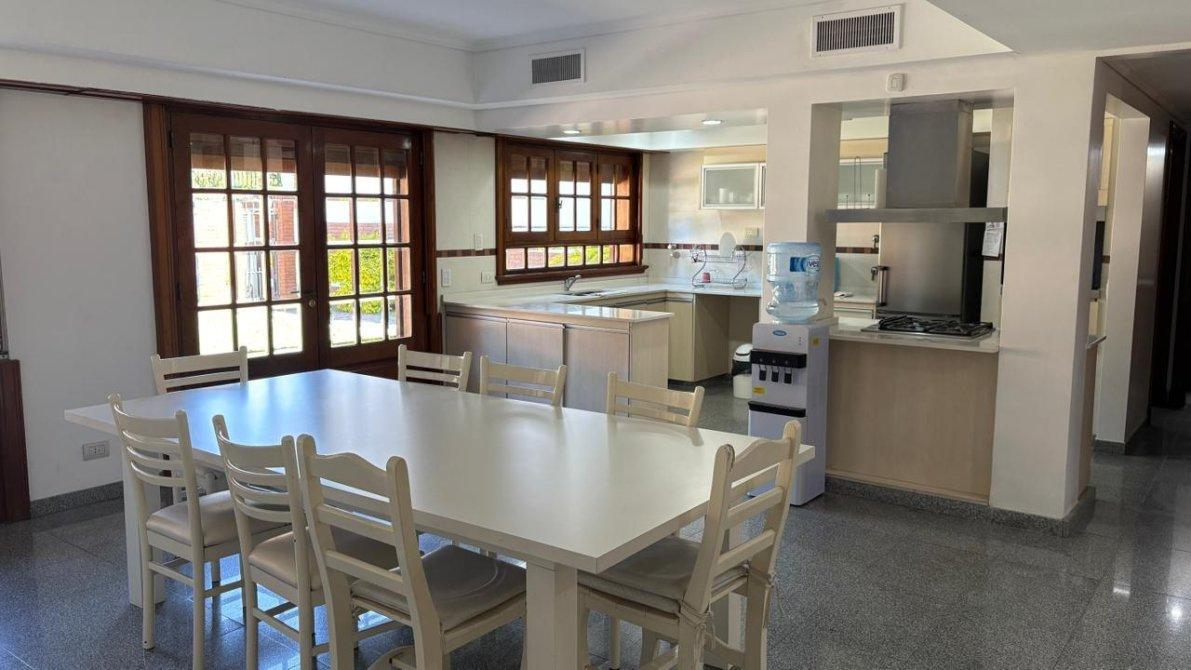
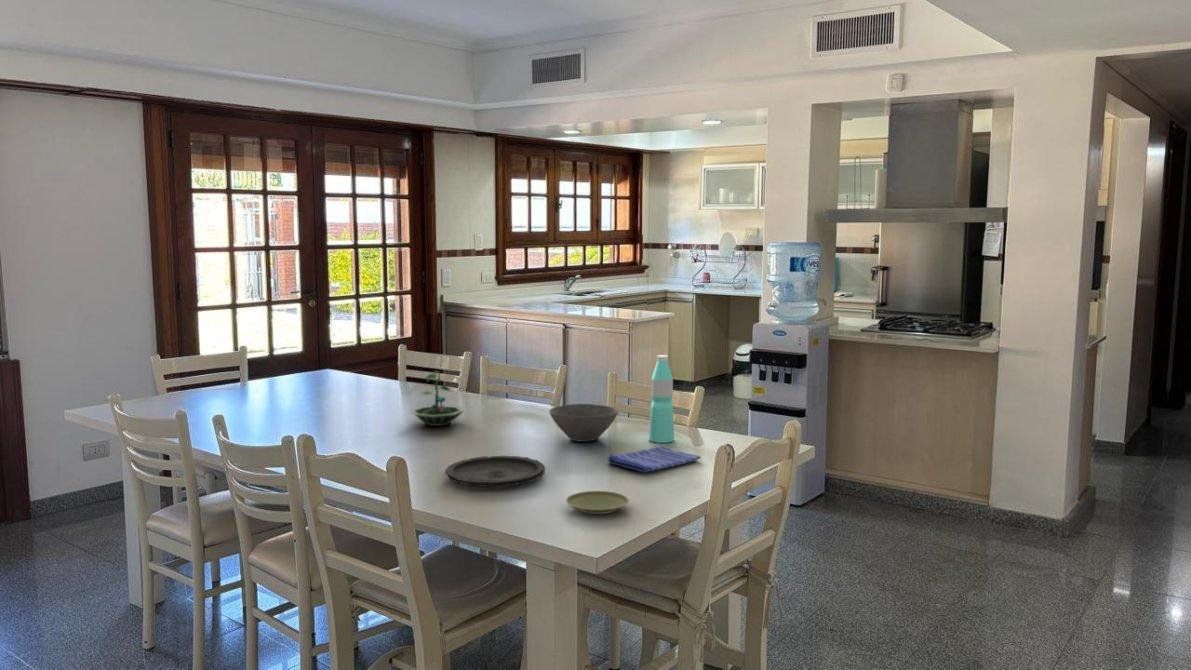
+ terrarium [409,370,466,427]
+ bowl [548,403,619,443]
+ water bottle [648,354,675,444]
+ plate [565,490,630,515]
+ plate [444,455,546,488]
+ dish towel [607,444,702,474]
